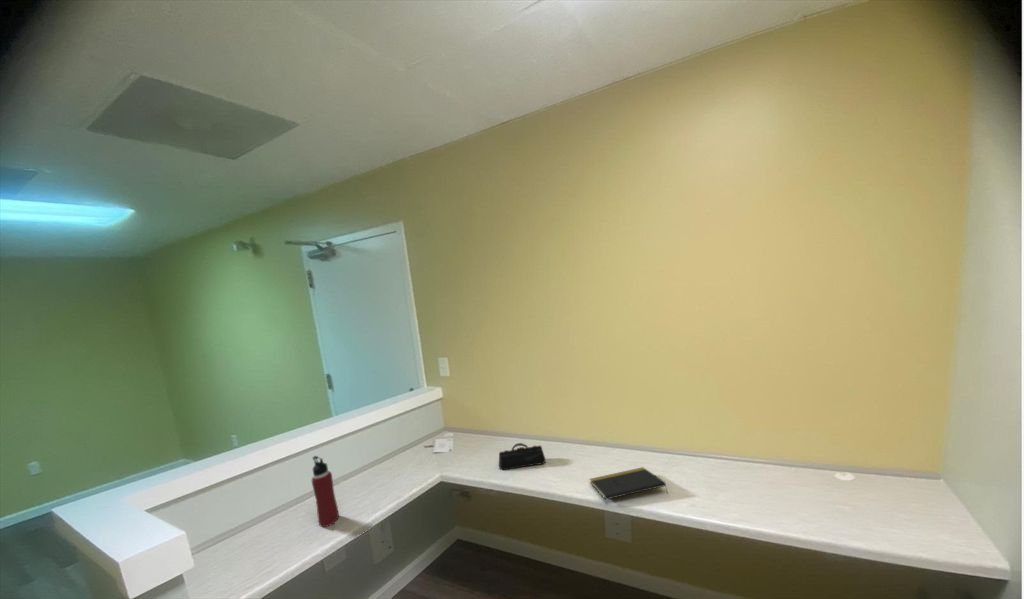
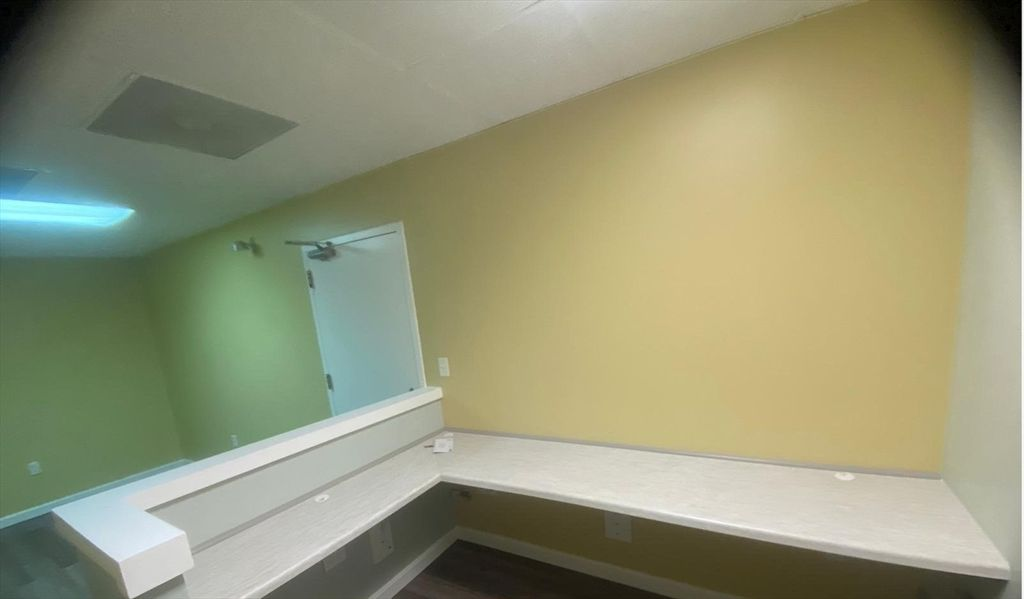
- notepad [588,466,669,501]
- water bottle [311,455,340,528]
- pencil case [498,442,547,471]
